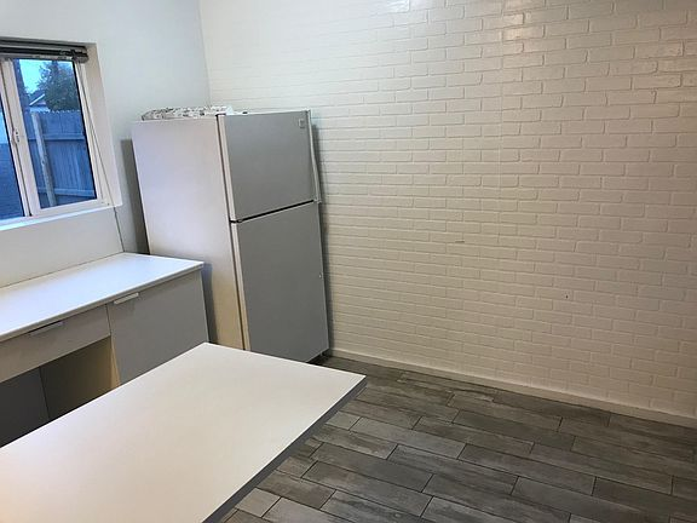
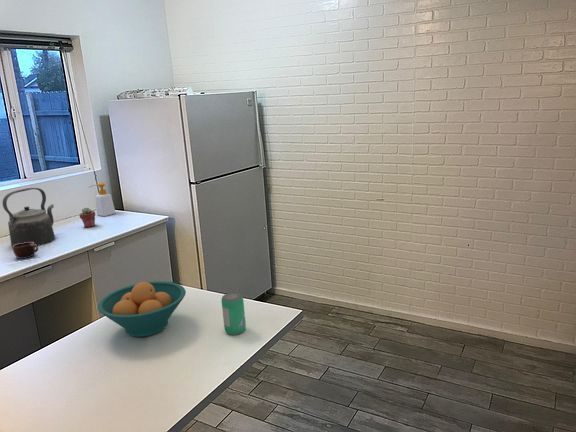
+ potted succulent [78,207,96,228]
+ fruit bowl [97,280,187,338]
+ mug [11,242,39,260]
+ beverage can [221,292,247,336]
+ soap bottle [89,181,116,217]
+ kettle [2,187,56,247]
